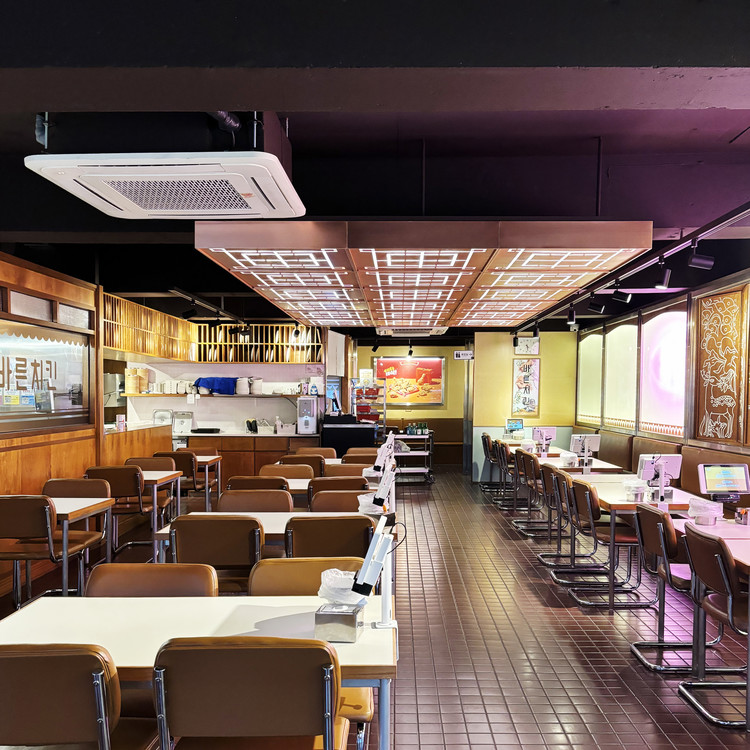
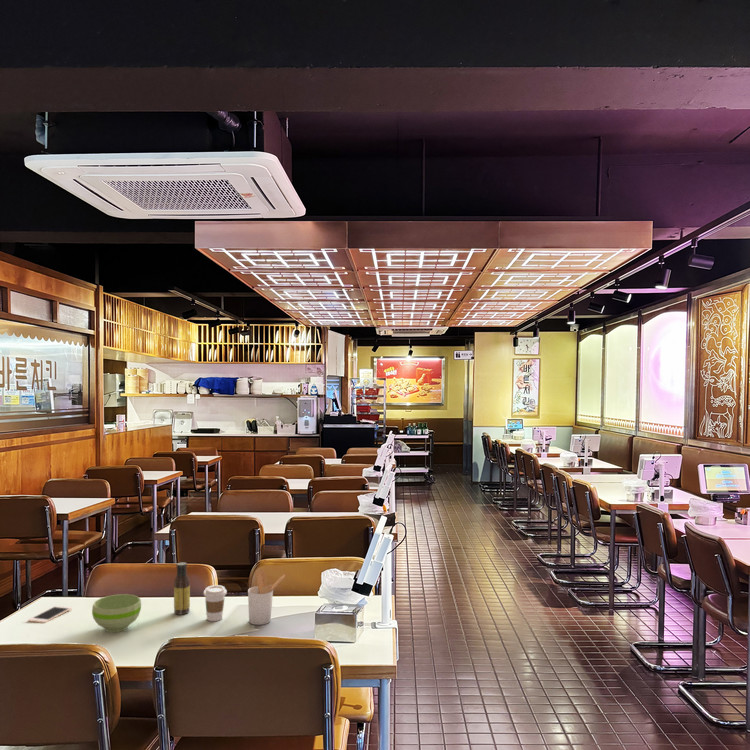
+ sauce bottle [173,561,191,616]
+ cell phone [27,605,73,624]
+ coffee cup [203,584,228,622]
+ bowl [91,593,142,633]
+ utensil holder [247,570,286,626]
